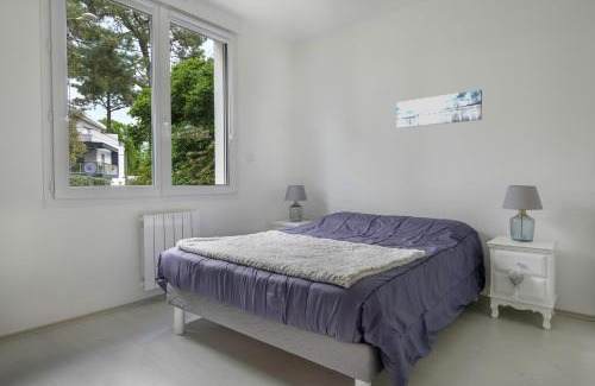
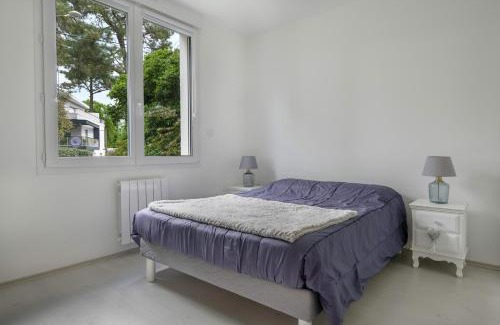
- wall art [396,89,483,129]
